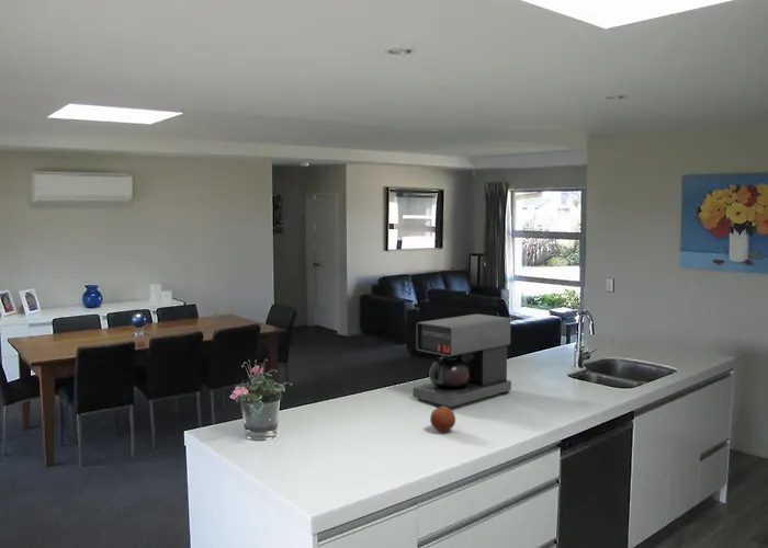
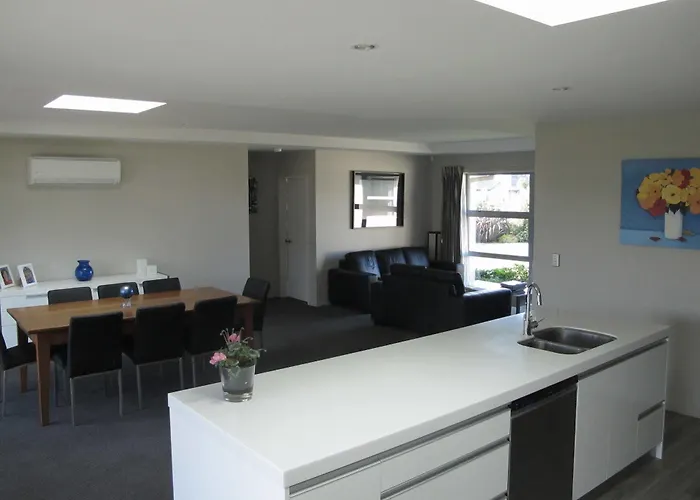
- fruit [429,406,456,432]
- coffee maker [411,313,512,410]
